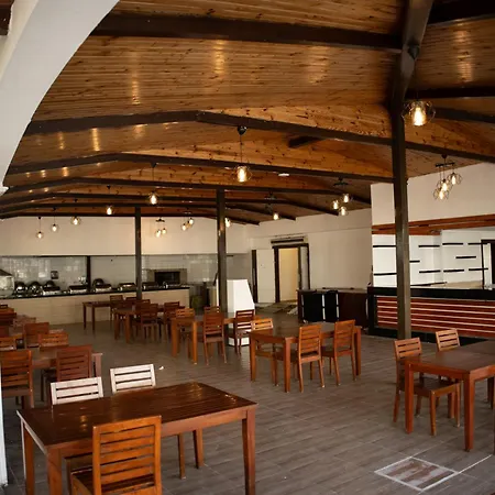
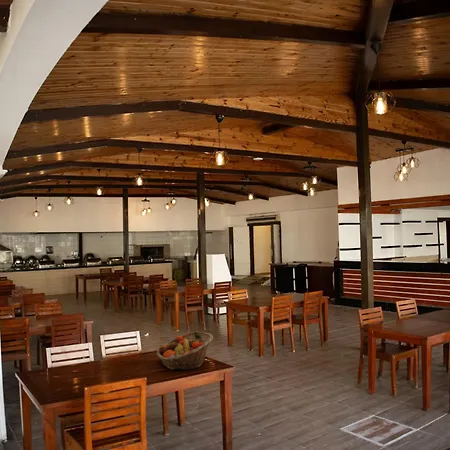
+ fruit basket [156,331,214,371]
